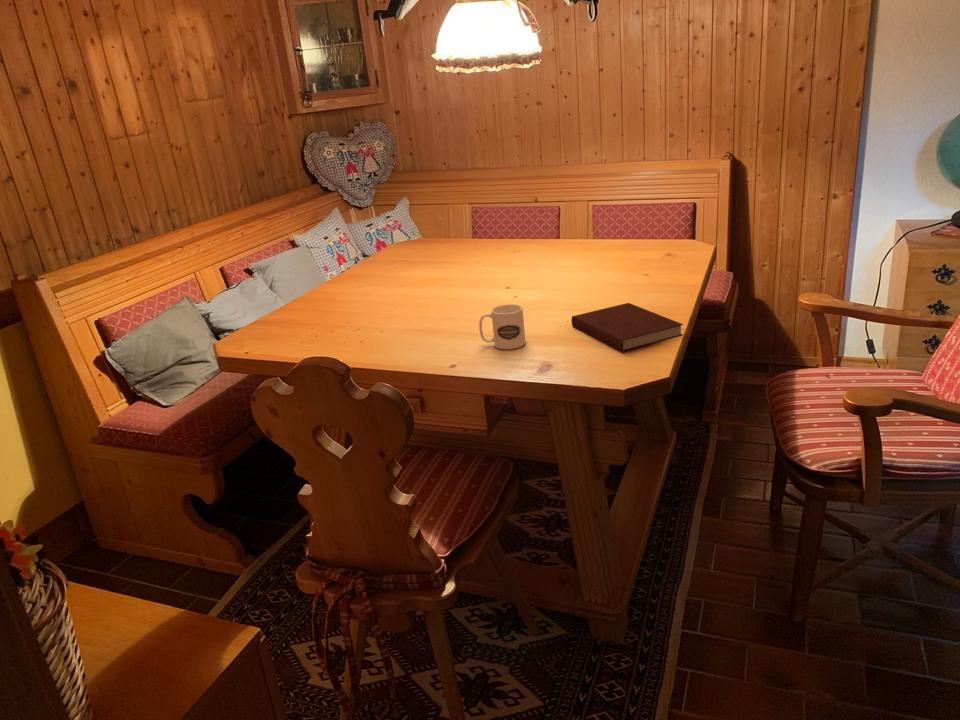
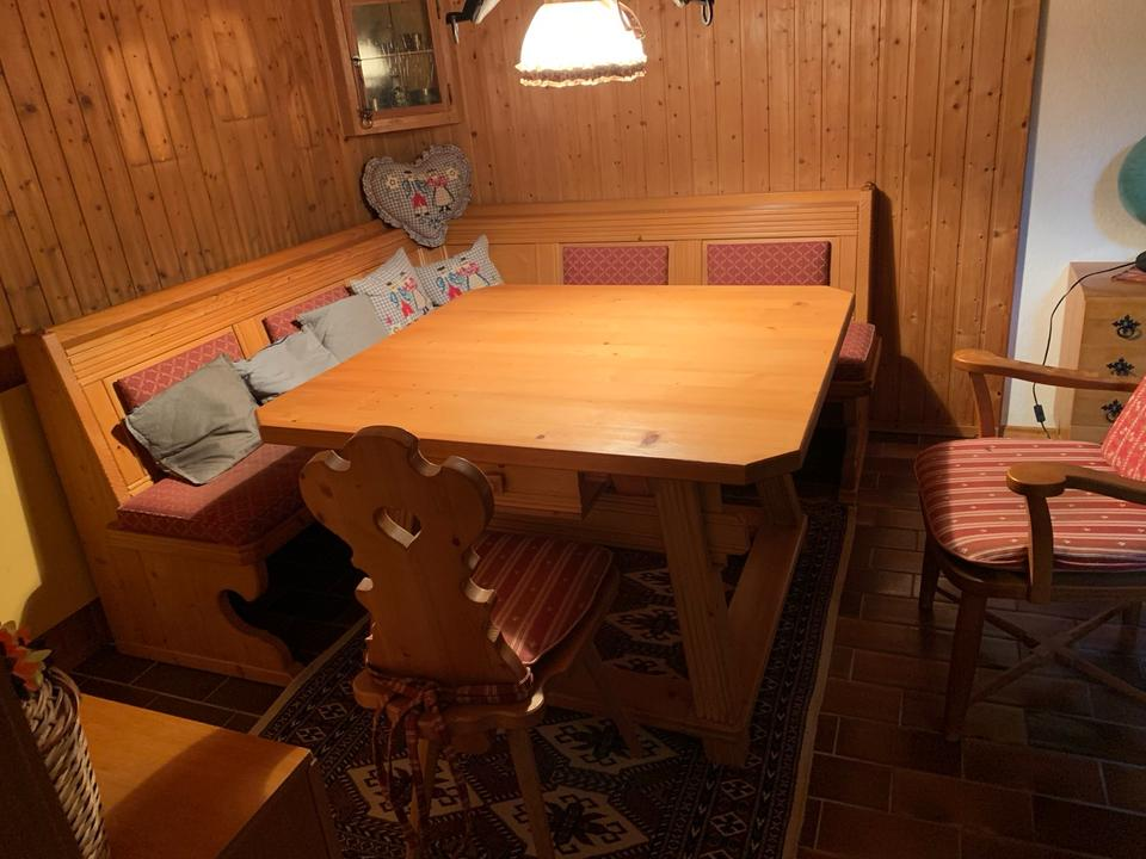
- notebook [571,302,684,352]
- mug [478,303,526,350]
